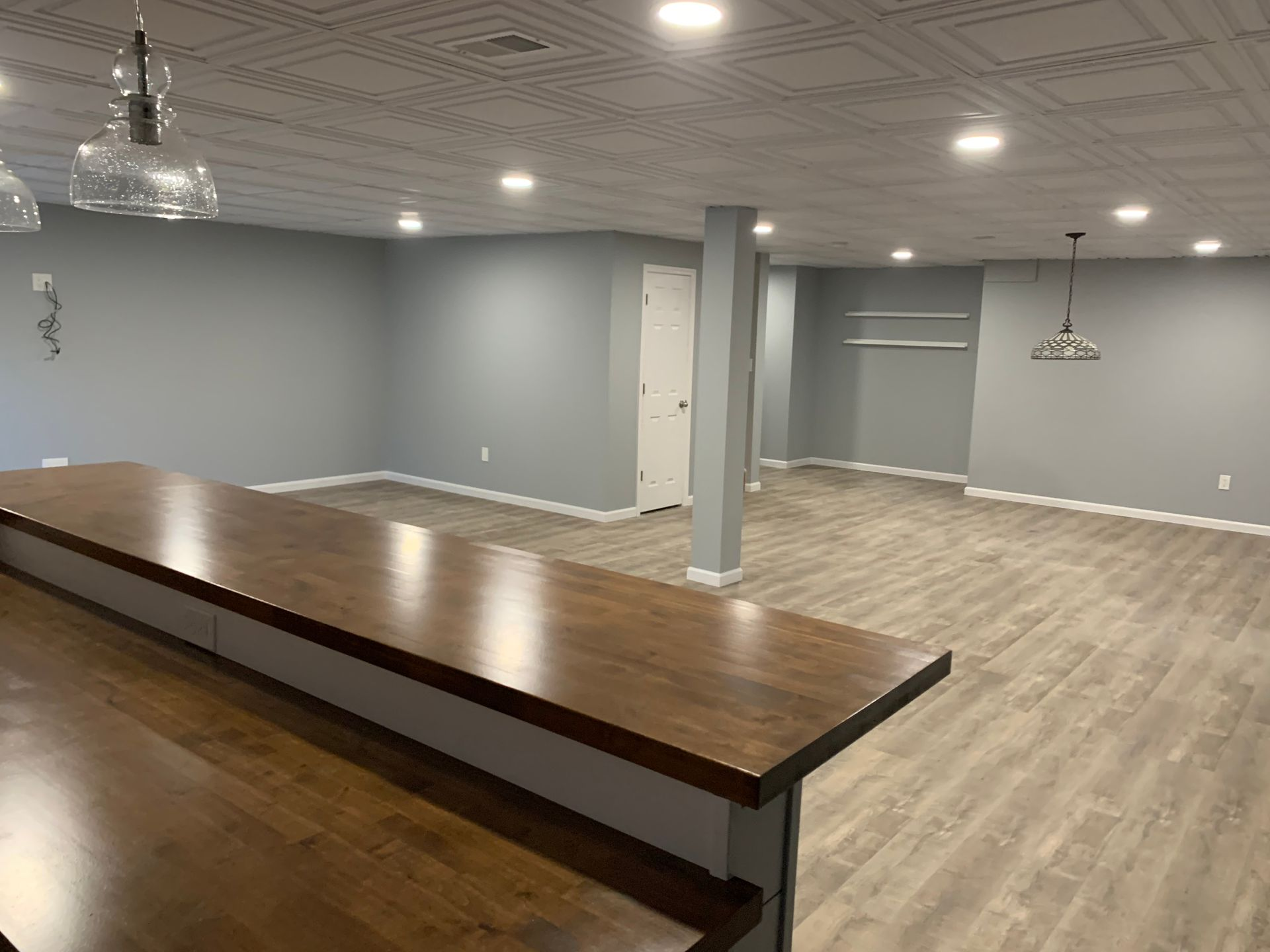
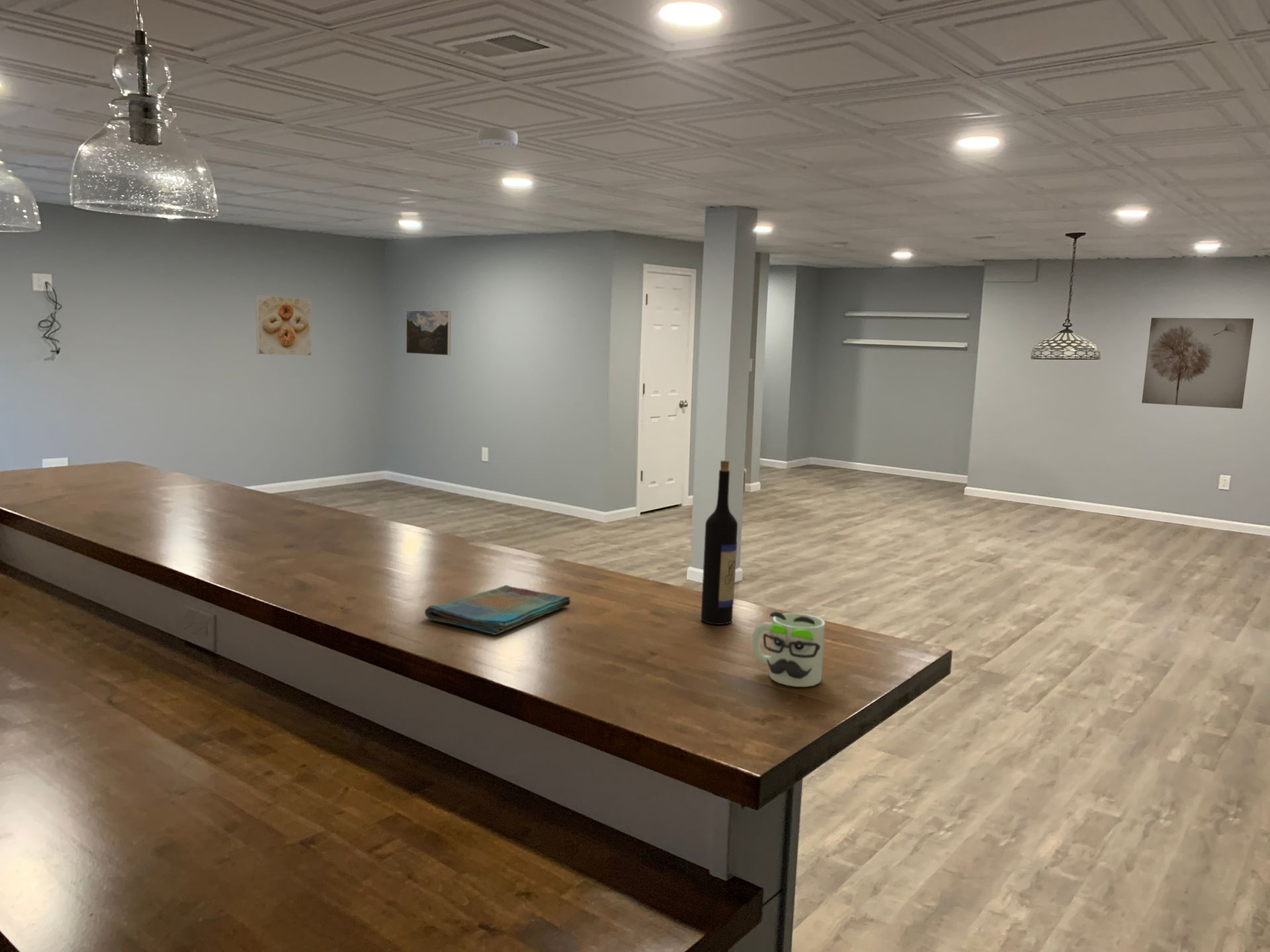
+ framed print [405,310,452,356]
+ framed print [255,294,312,356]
+ dish towel [424,584,571,635]
+ wall art [1141,317,1255,409]
+ mug [751,611,826,688]
+ wine bottle [700,460,738,625]
+ smoke detector [477,127,519,149]
